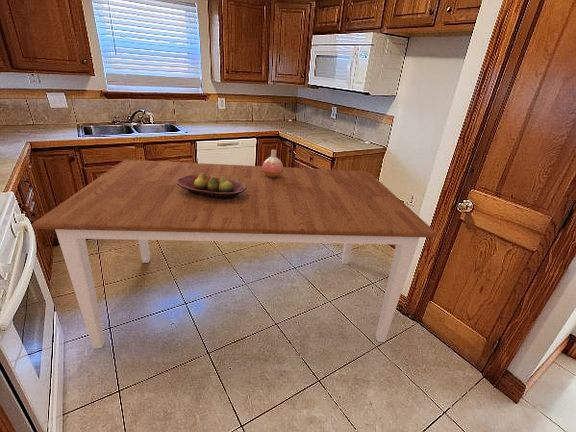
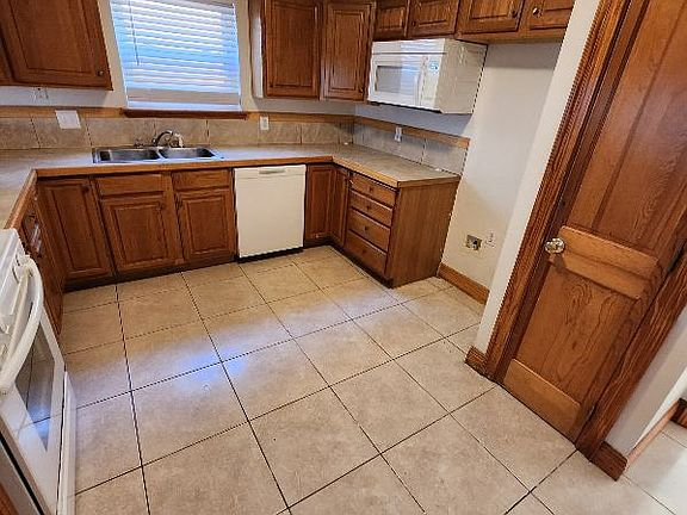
- fruit bowl [177,173,247,199]
- vase [262,149,284,178]
- dining table [31,159,438,349]
